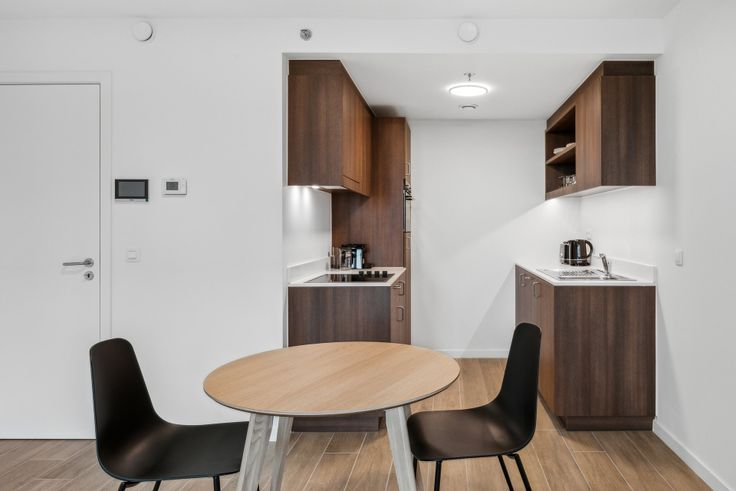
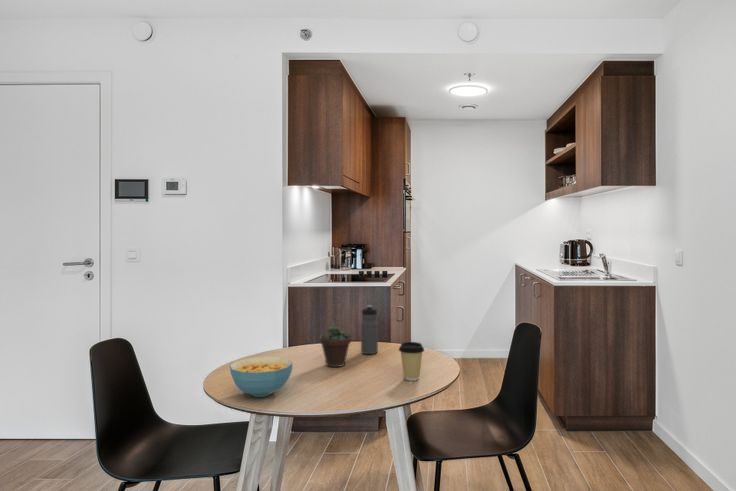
+ coffee cup [398,341,425,382]
+ succulent plant [319,313,352,368]
+ water bottle [360,304,379,355]
+ cereal bowl [229,356,294,398]
